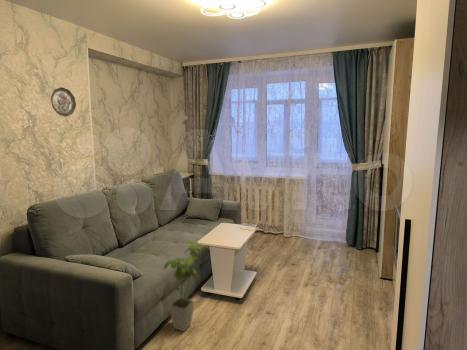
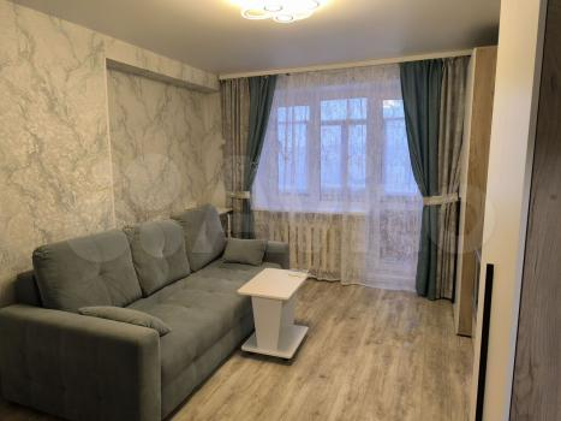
- decorative plate [50,86,77,117]
- house plant [163,240,212,333]
